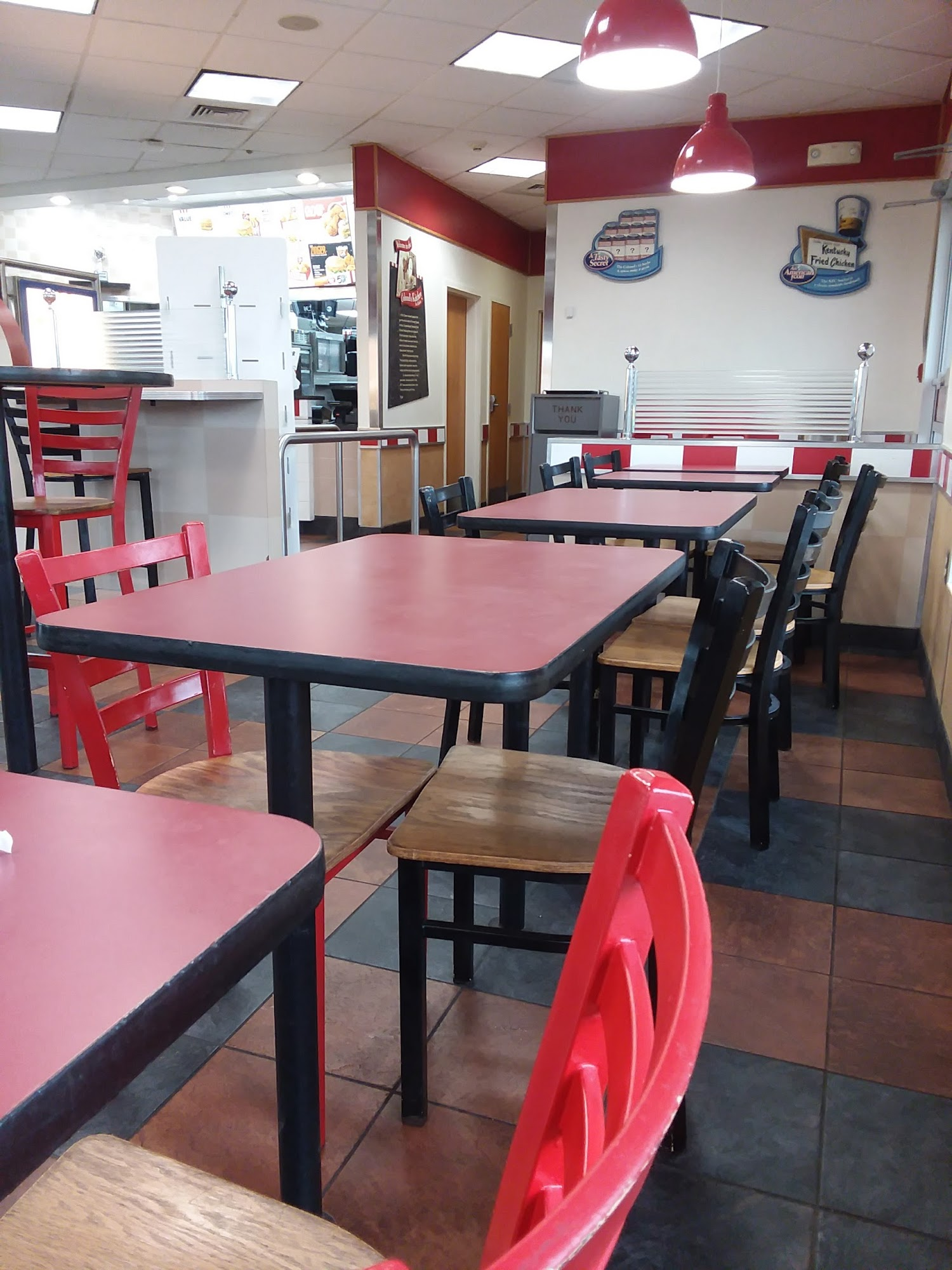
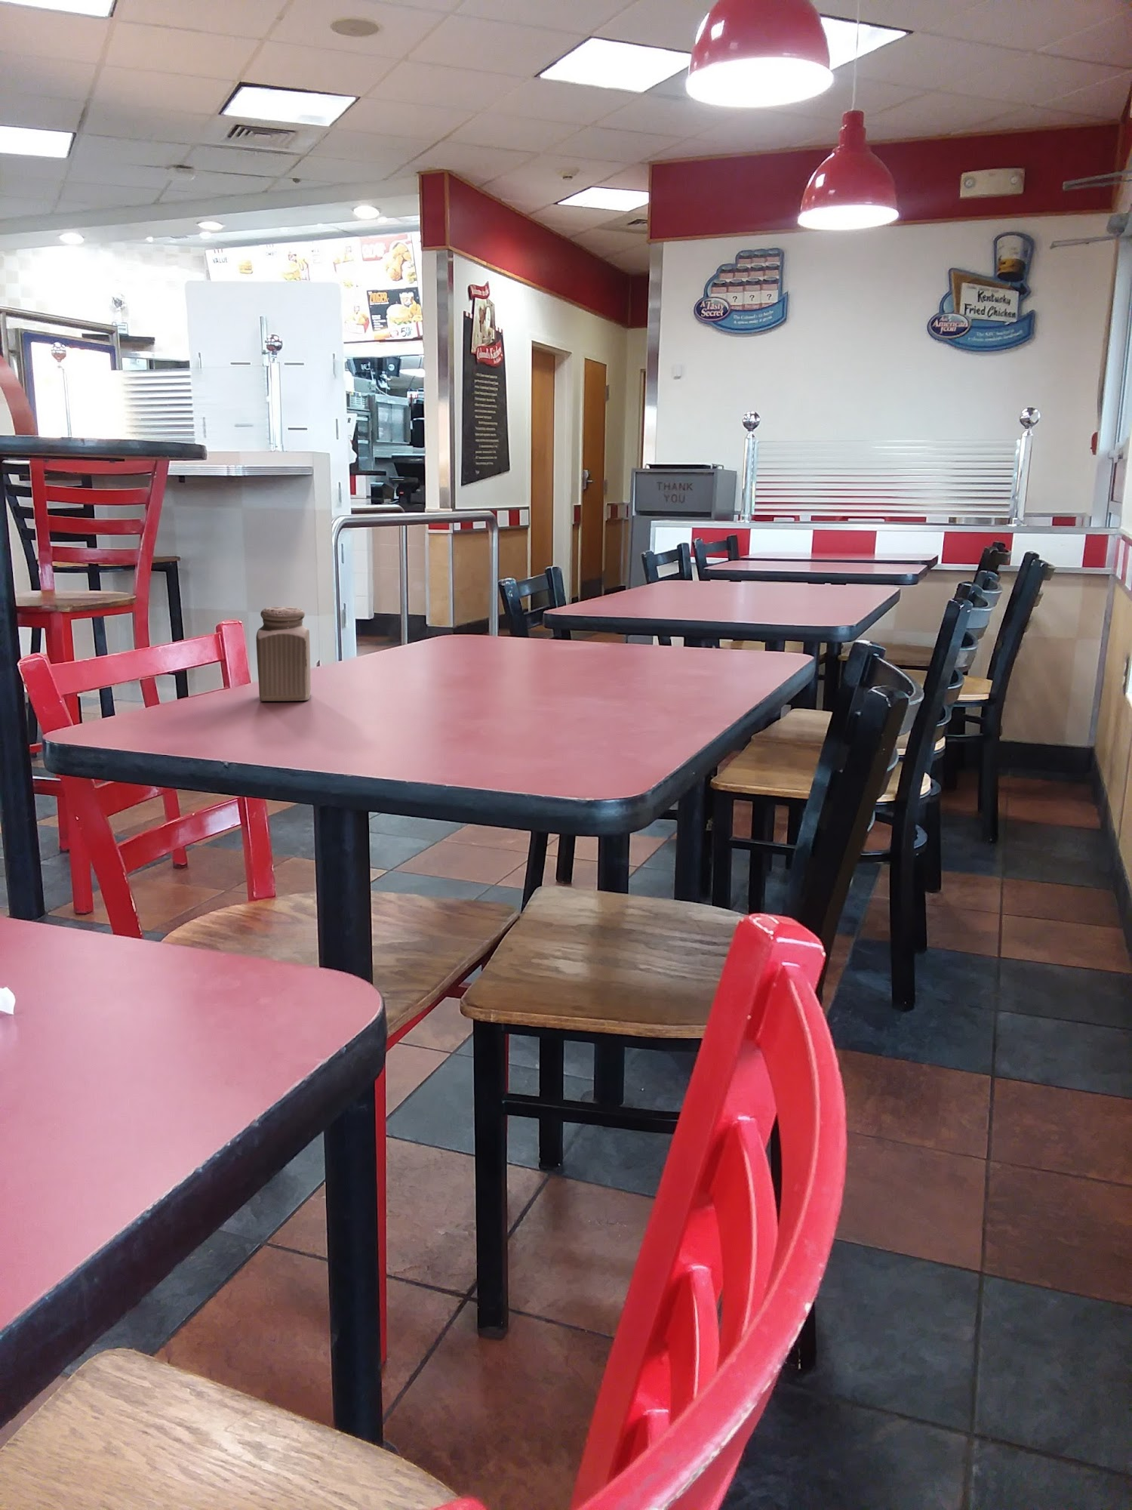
+ salt shaker [256,605,312,701]
